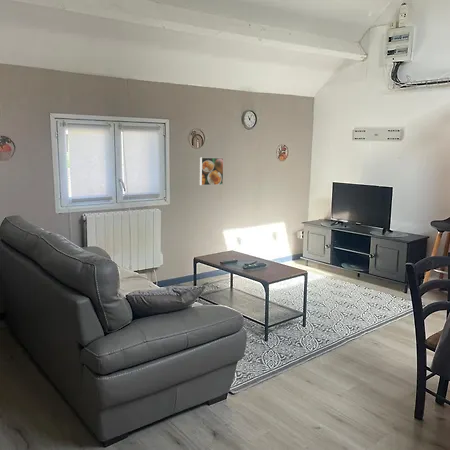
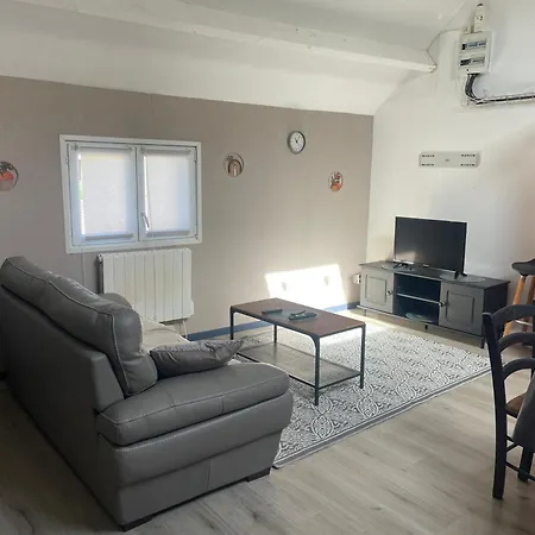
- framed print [199,156,224,186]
